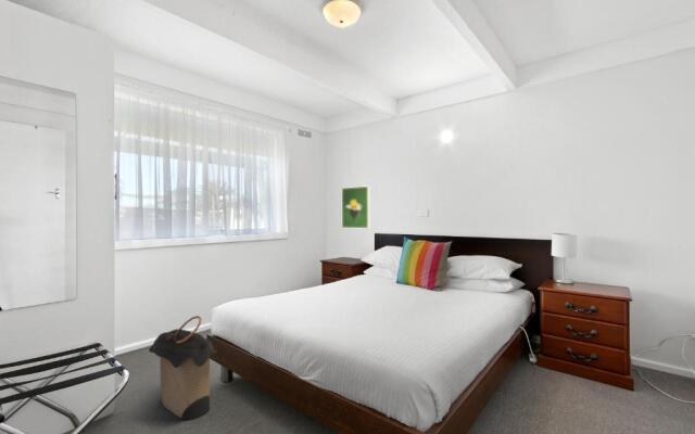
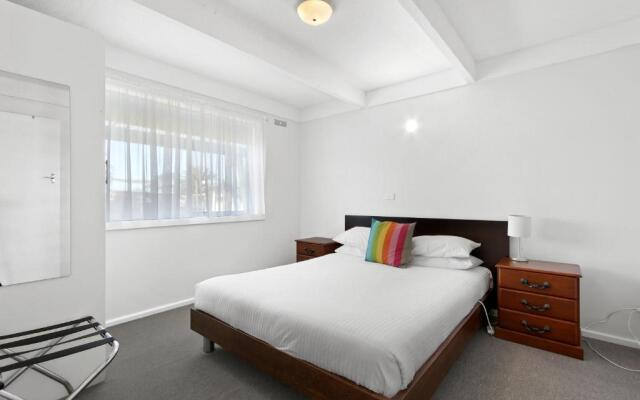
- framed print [341,184,370,230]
- laundry hamper [148,315,217,421]
